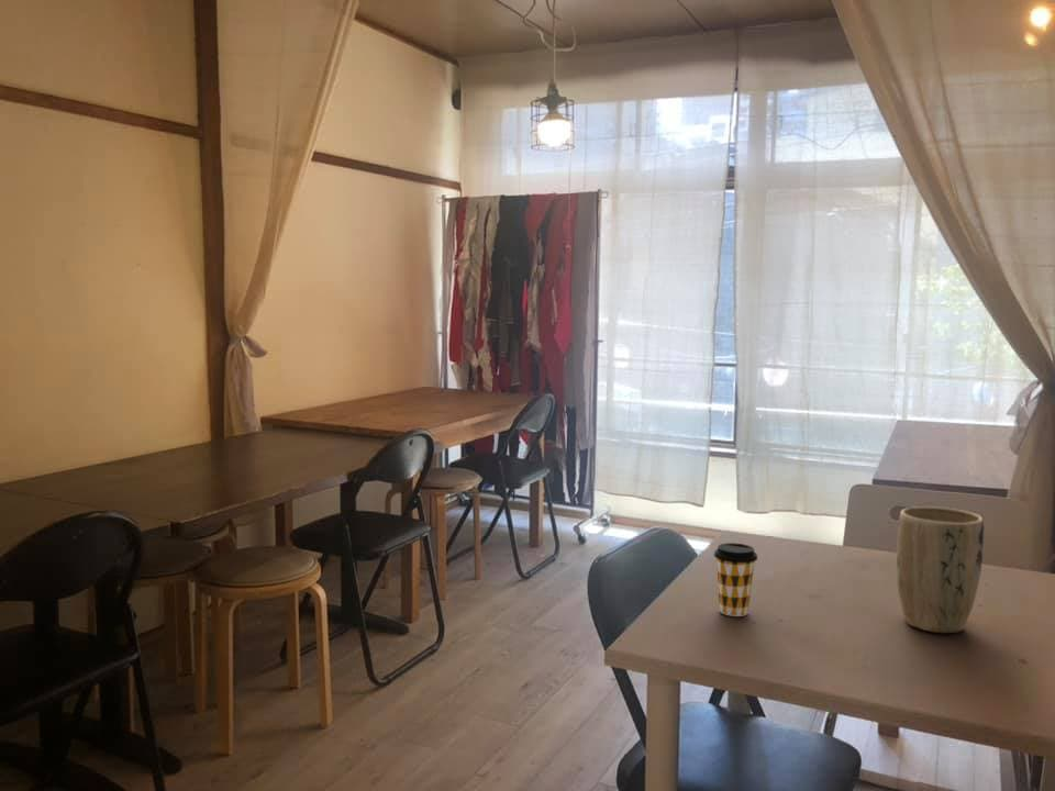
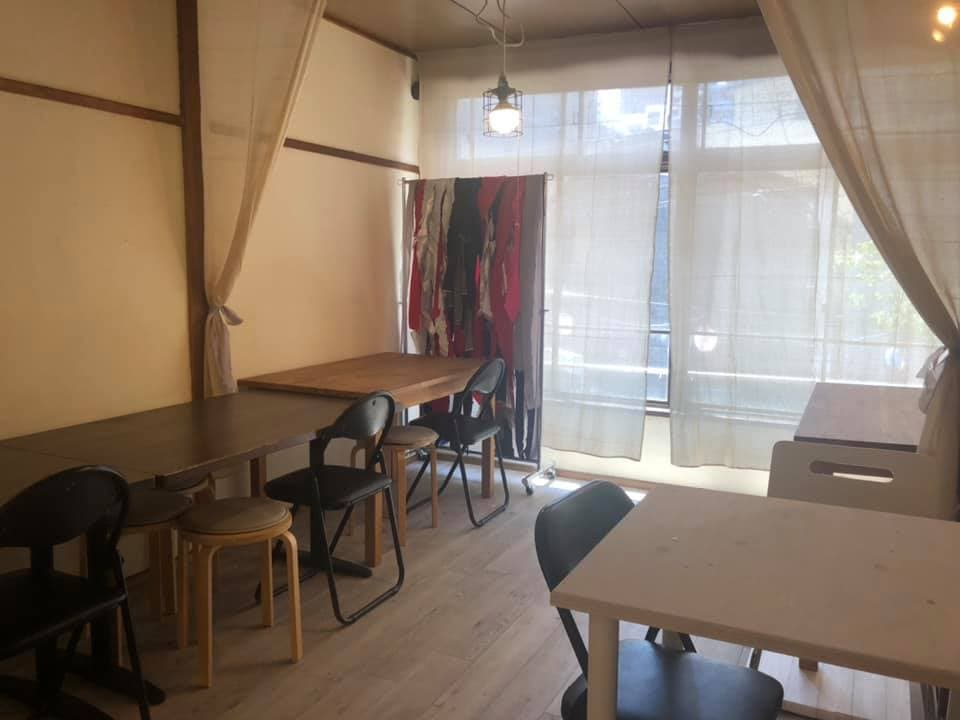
- coffee cup [713,542,758,617]
- plant pot [896,505,986,634]
